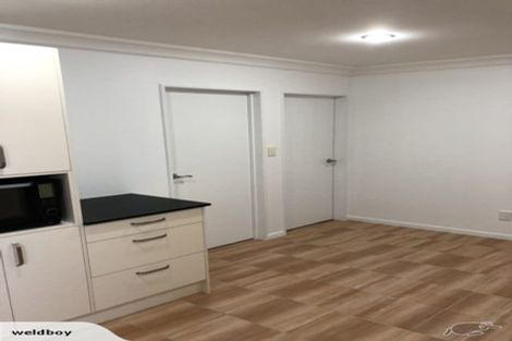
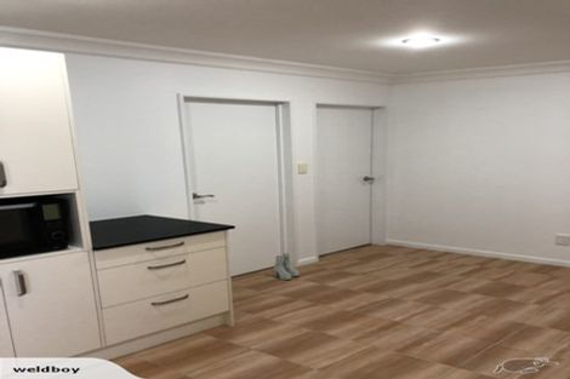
+ boots [273,252,301,281]
